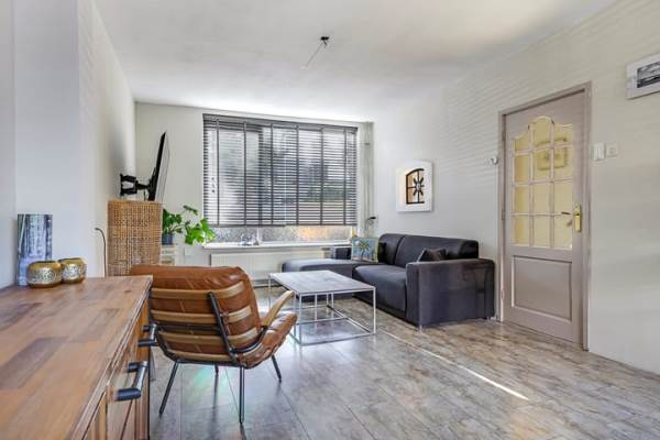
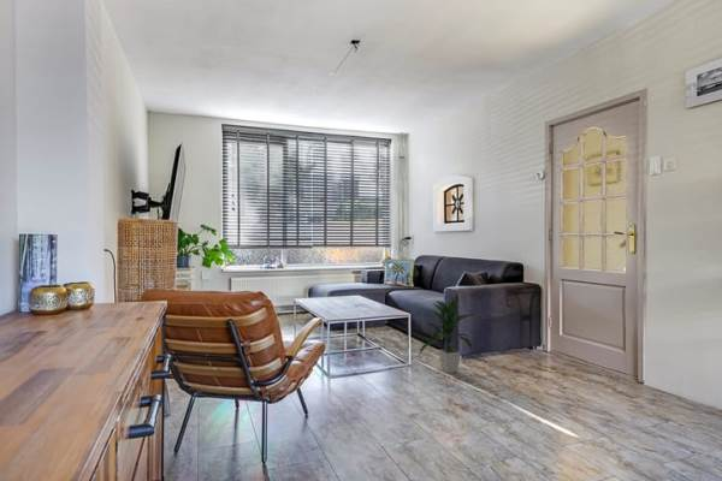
+ indoor plant [418,297,481,374]
